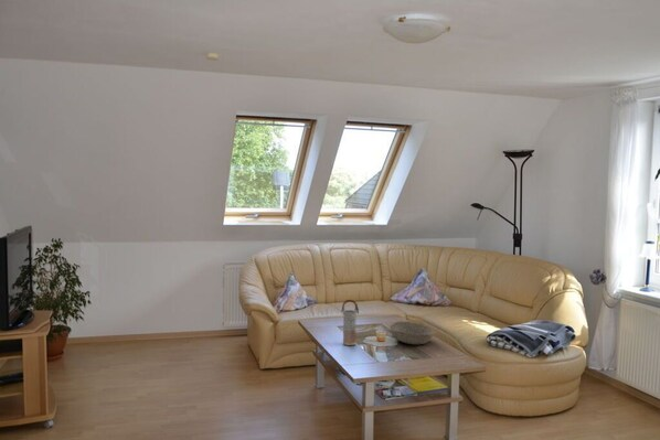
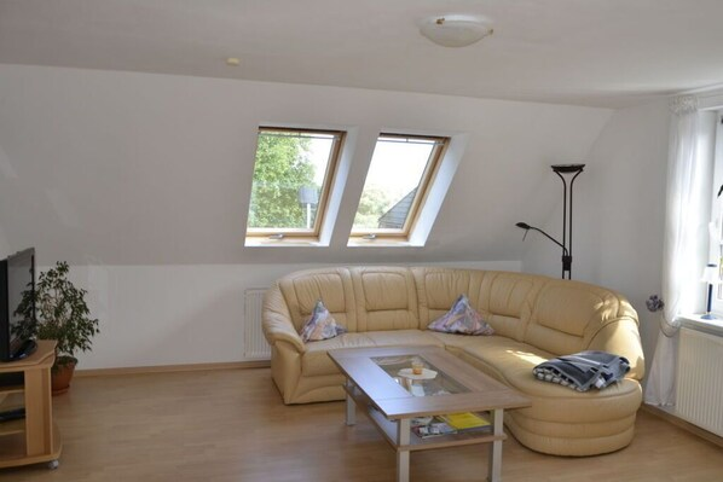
- bowl [388,321,436,345]
- vase [340,299,360,346]
